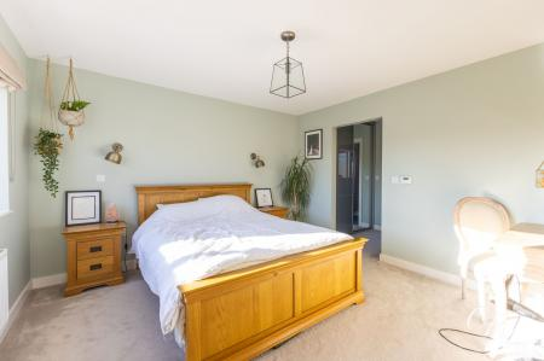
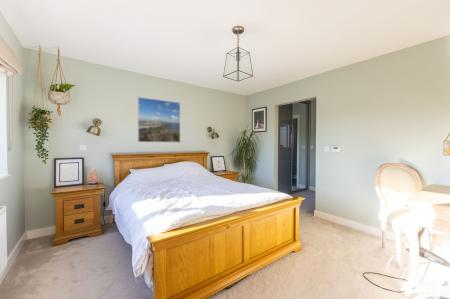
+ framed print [137,96,181,144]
